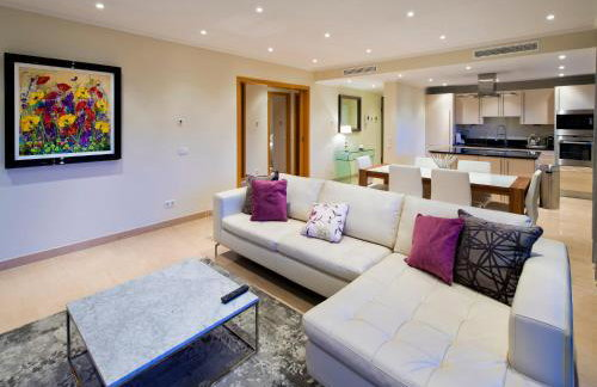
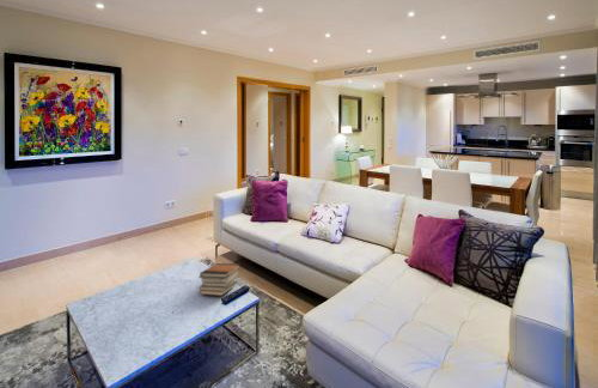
+ book stack [197,262,242,297]
